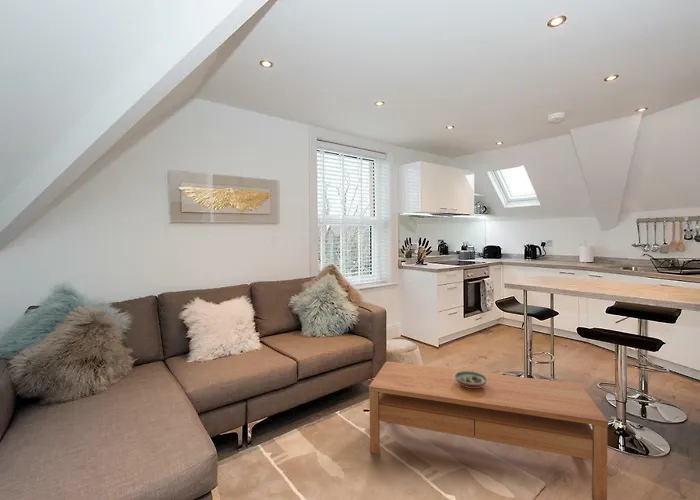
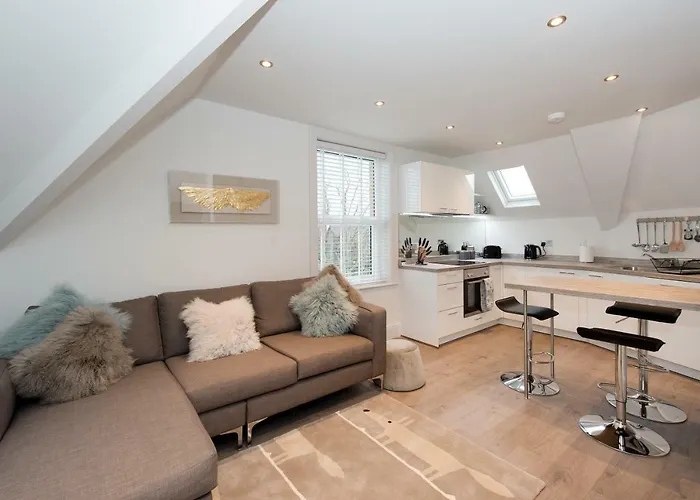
- decorative bowl [454,370,487,388]
- coffee table [368,360,609,500]
